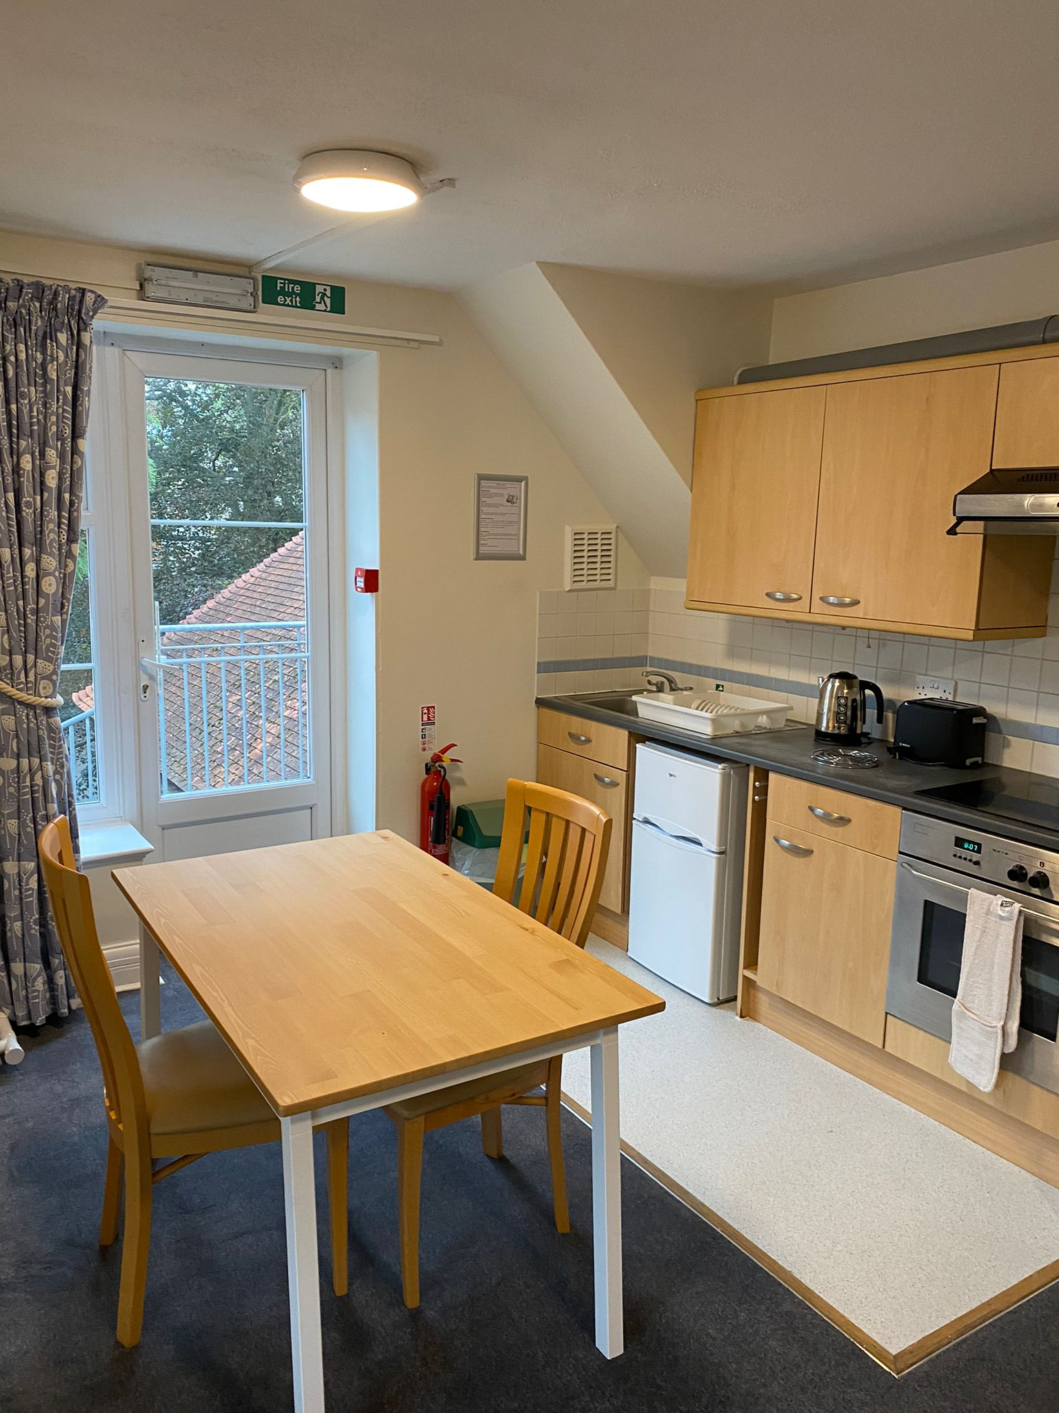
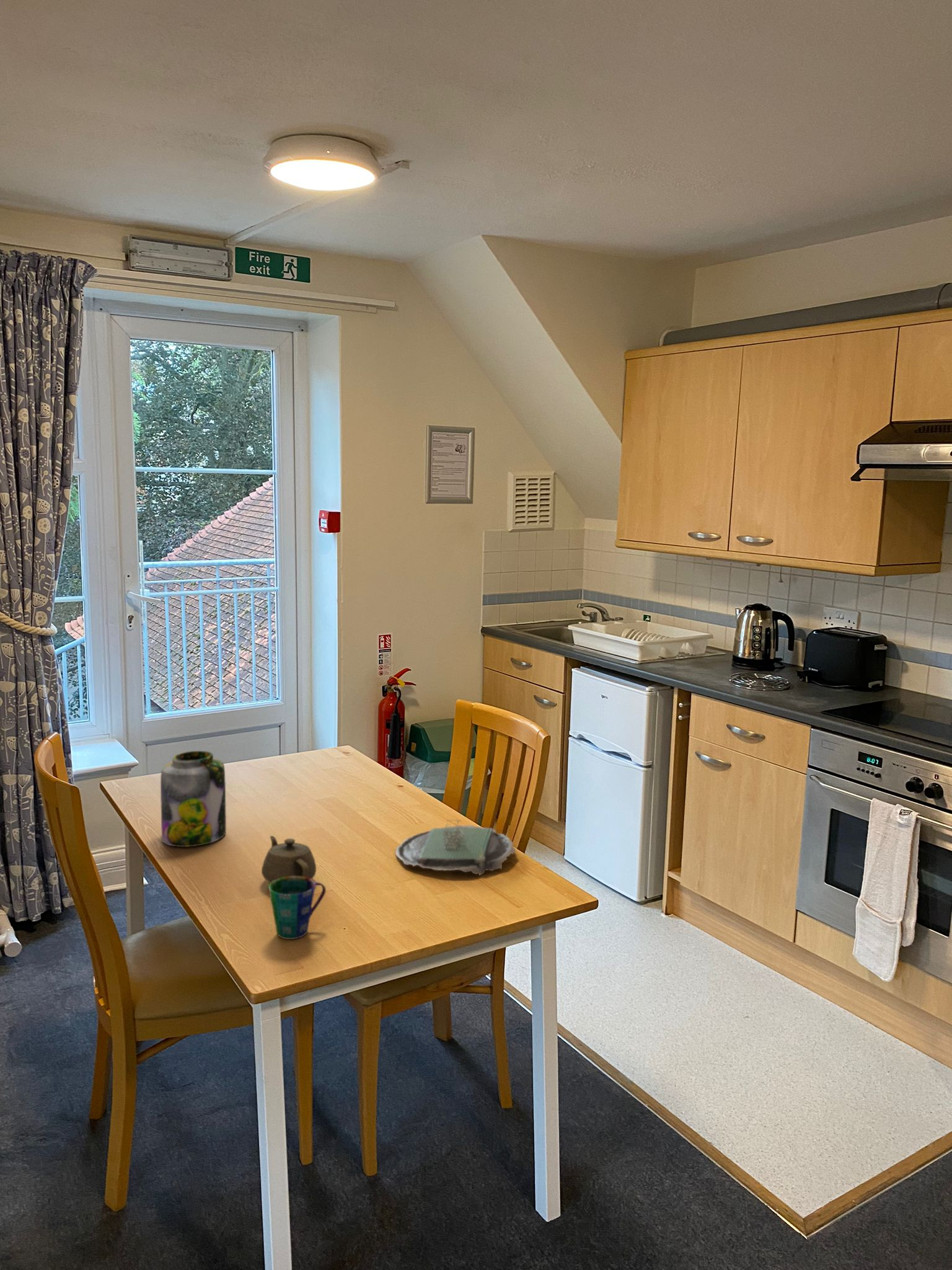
+ plate [395,819,517,876]
+ teapot [261,835,317,884]
+ cup [268,876,327,940]
+ jar [160,750,227,848]
